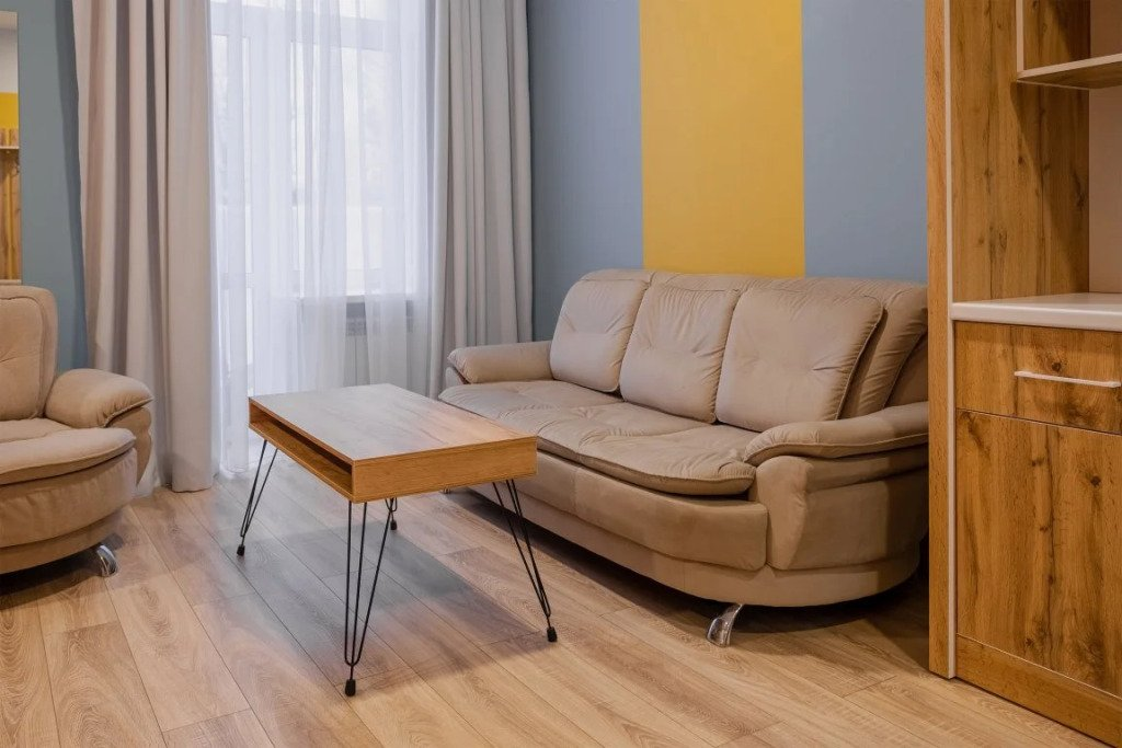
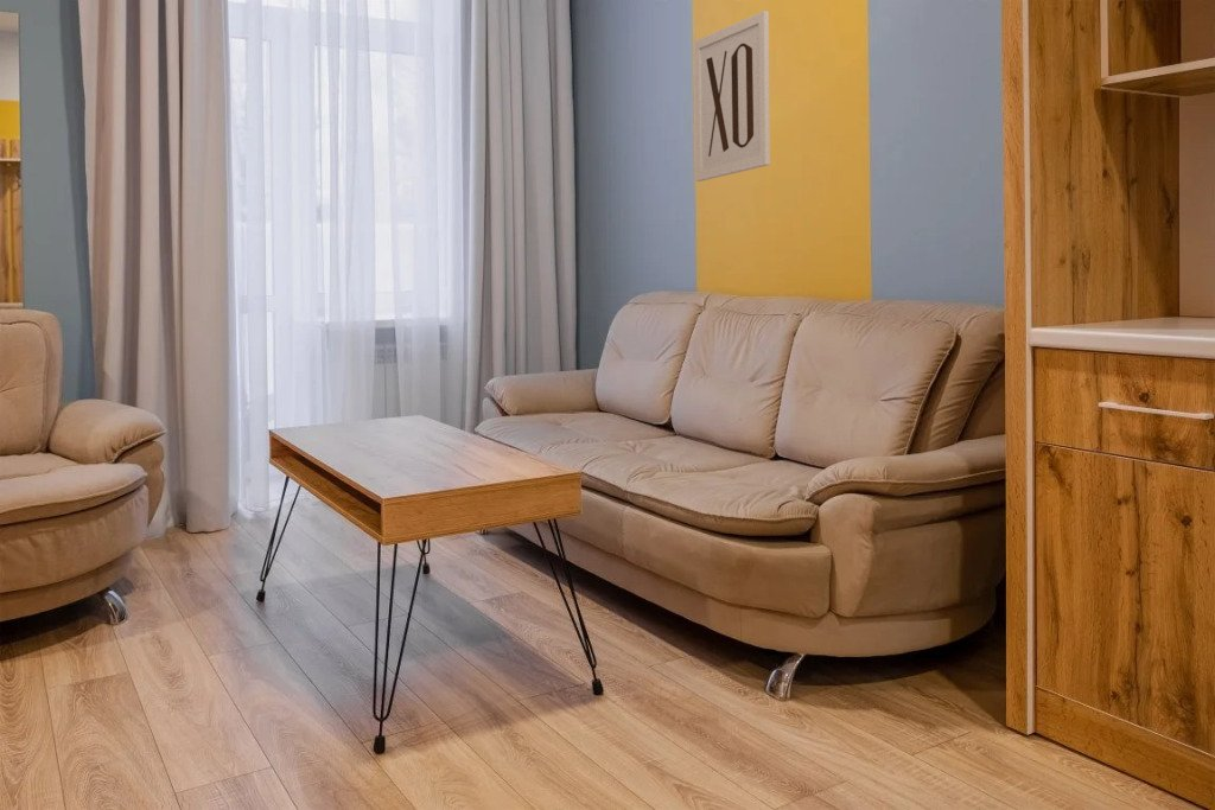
+ wall art [693,9,771,183]
